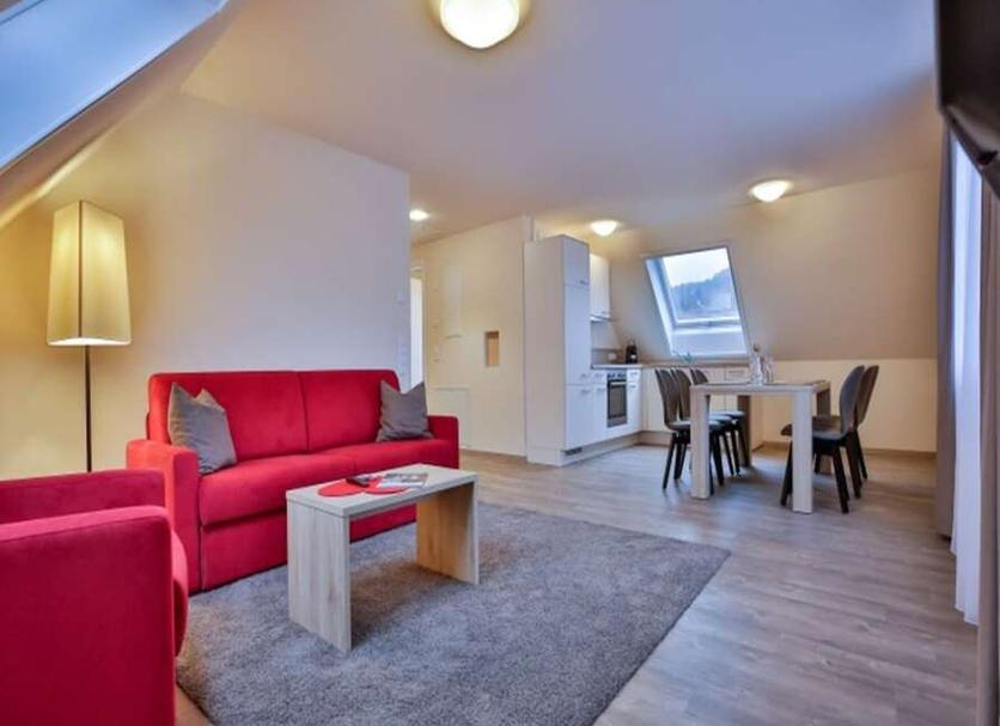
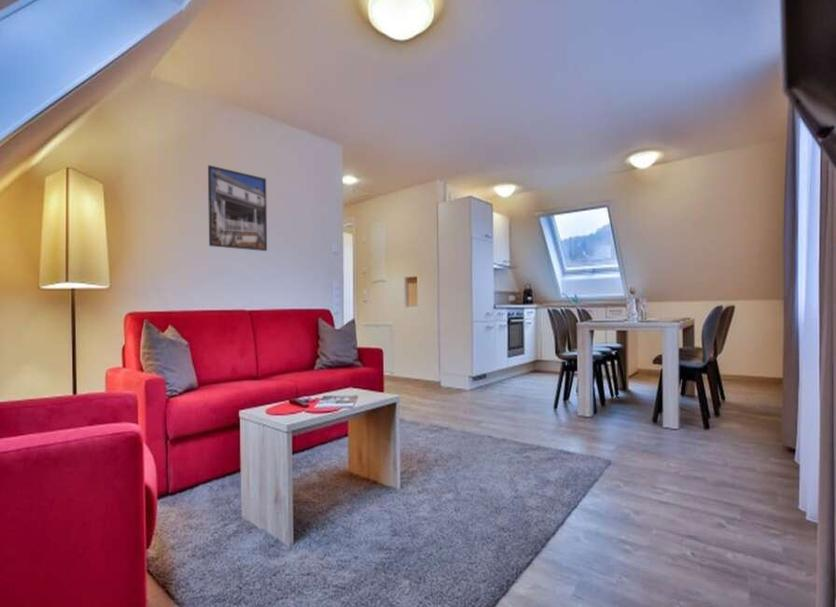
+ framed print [207,164,268,252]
